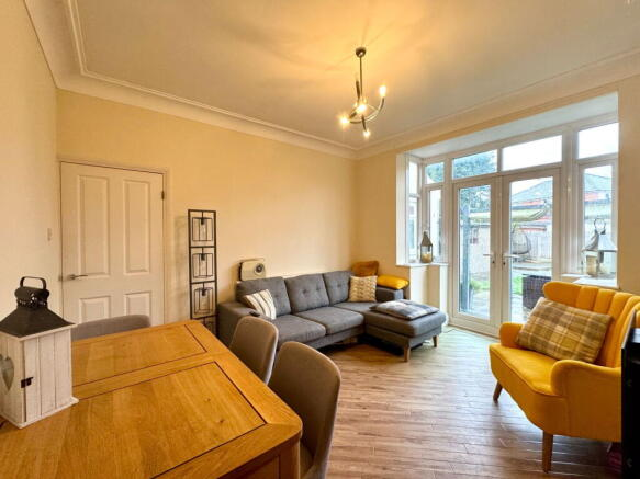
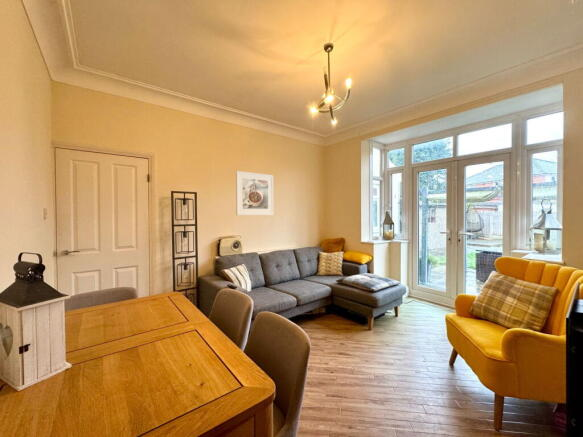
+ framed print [235,170,274,216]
